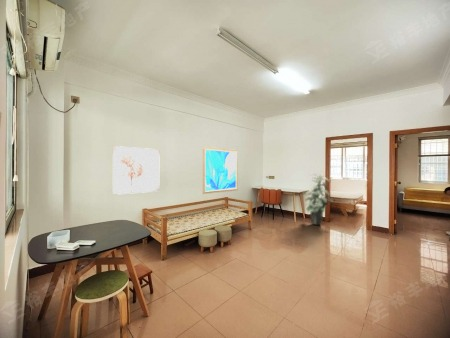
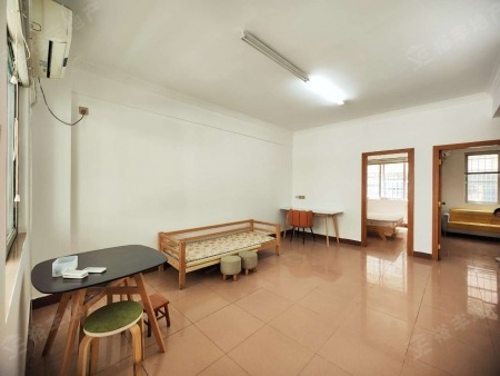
- wall art [112,145,161,196]
- indoor plant [303,173,333,226]
- wall art [202,146,239,195]
